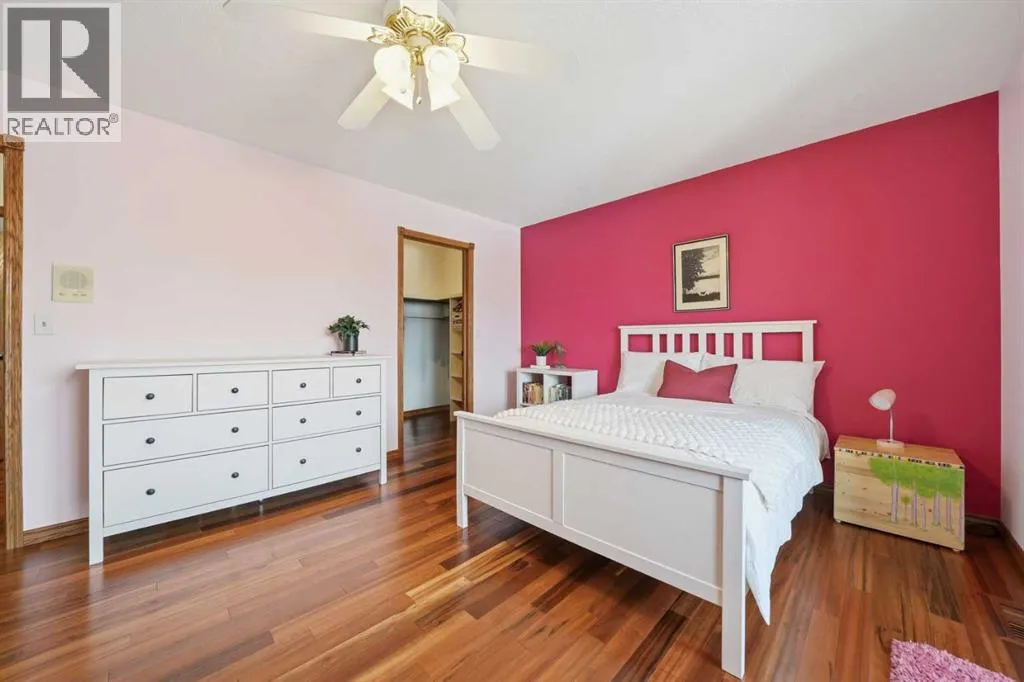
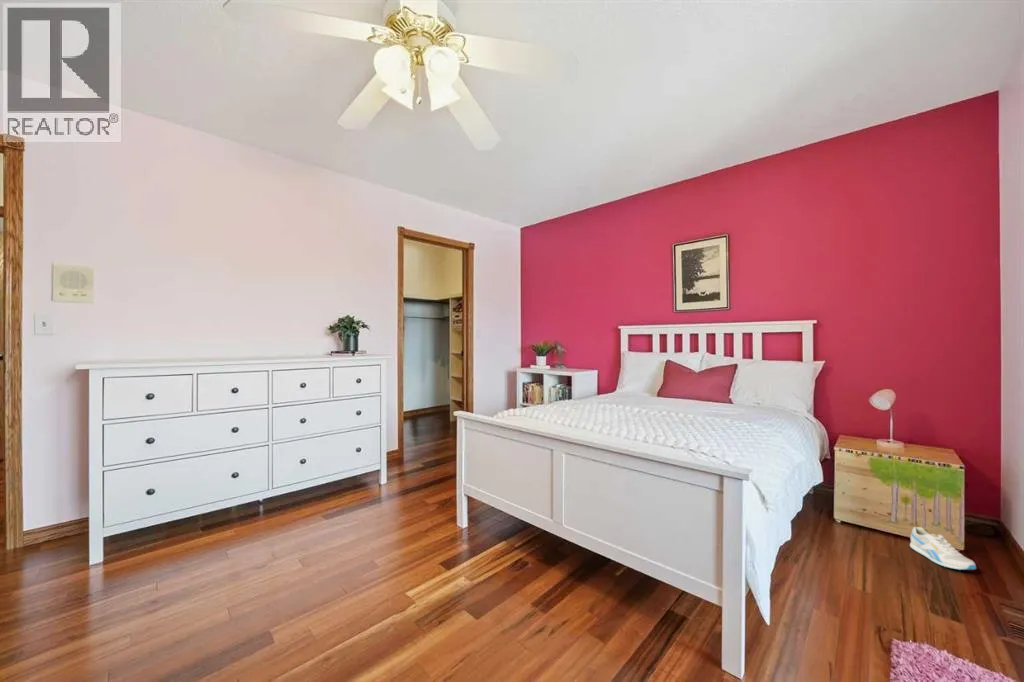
+ sneaker [909,526,978,571]
